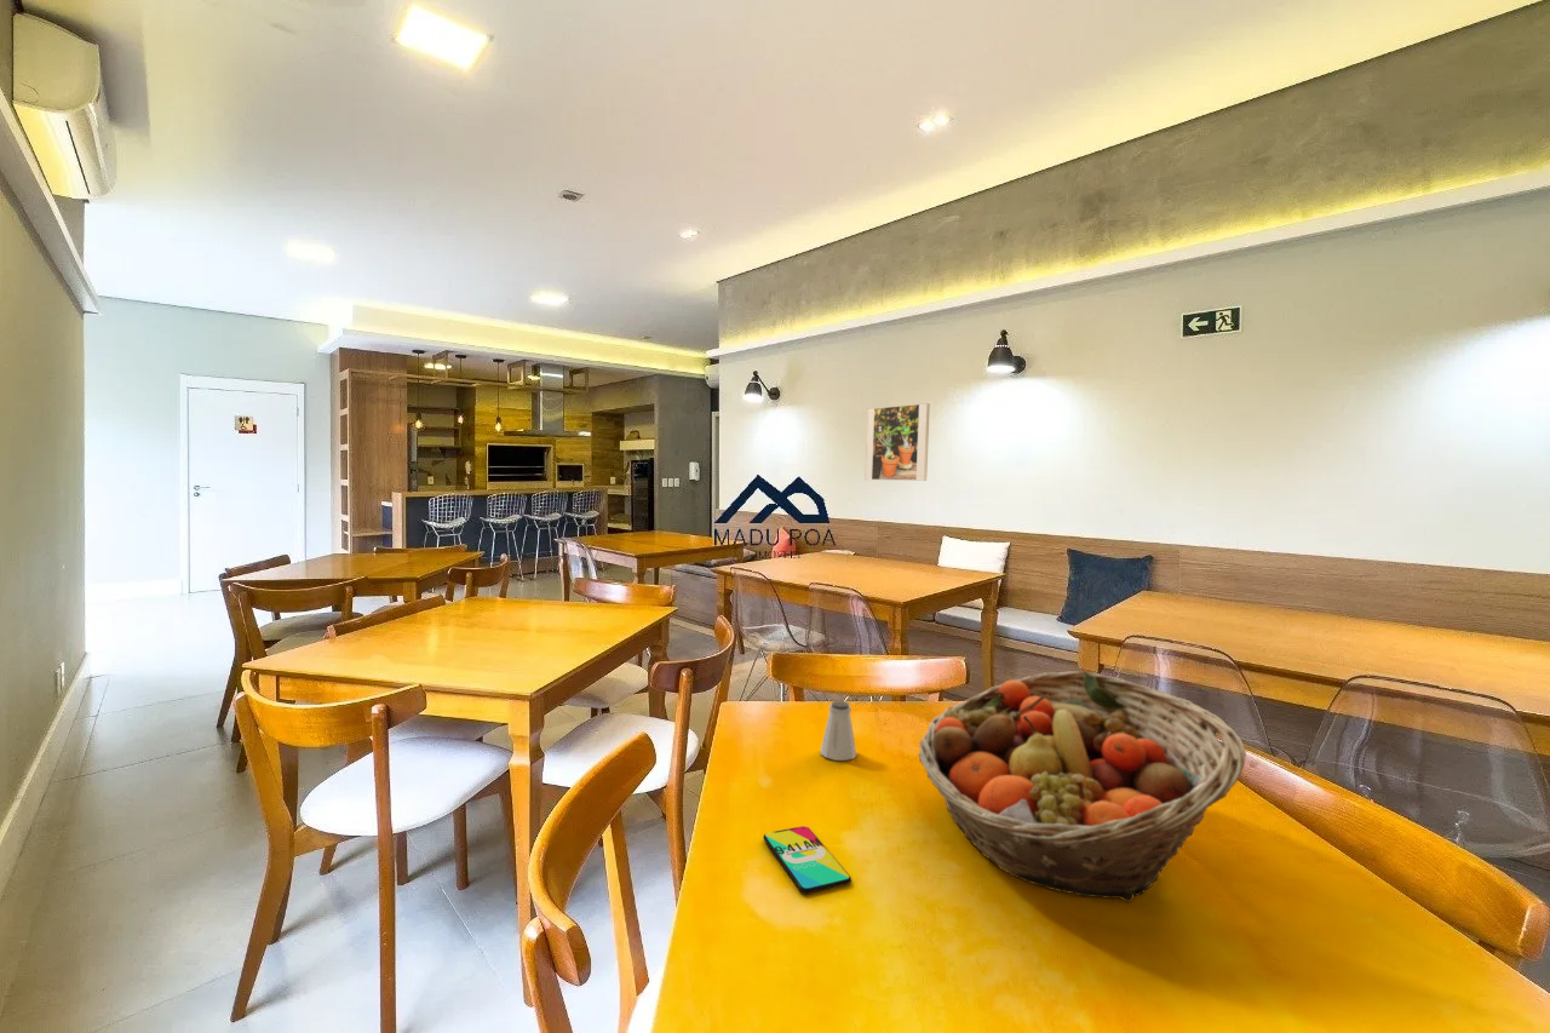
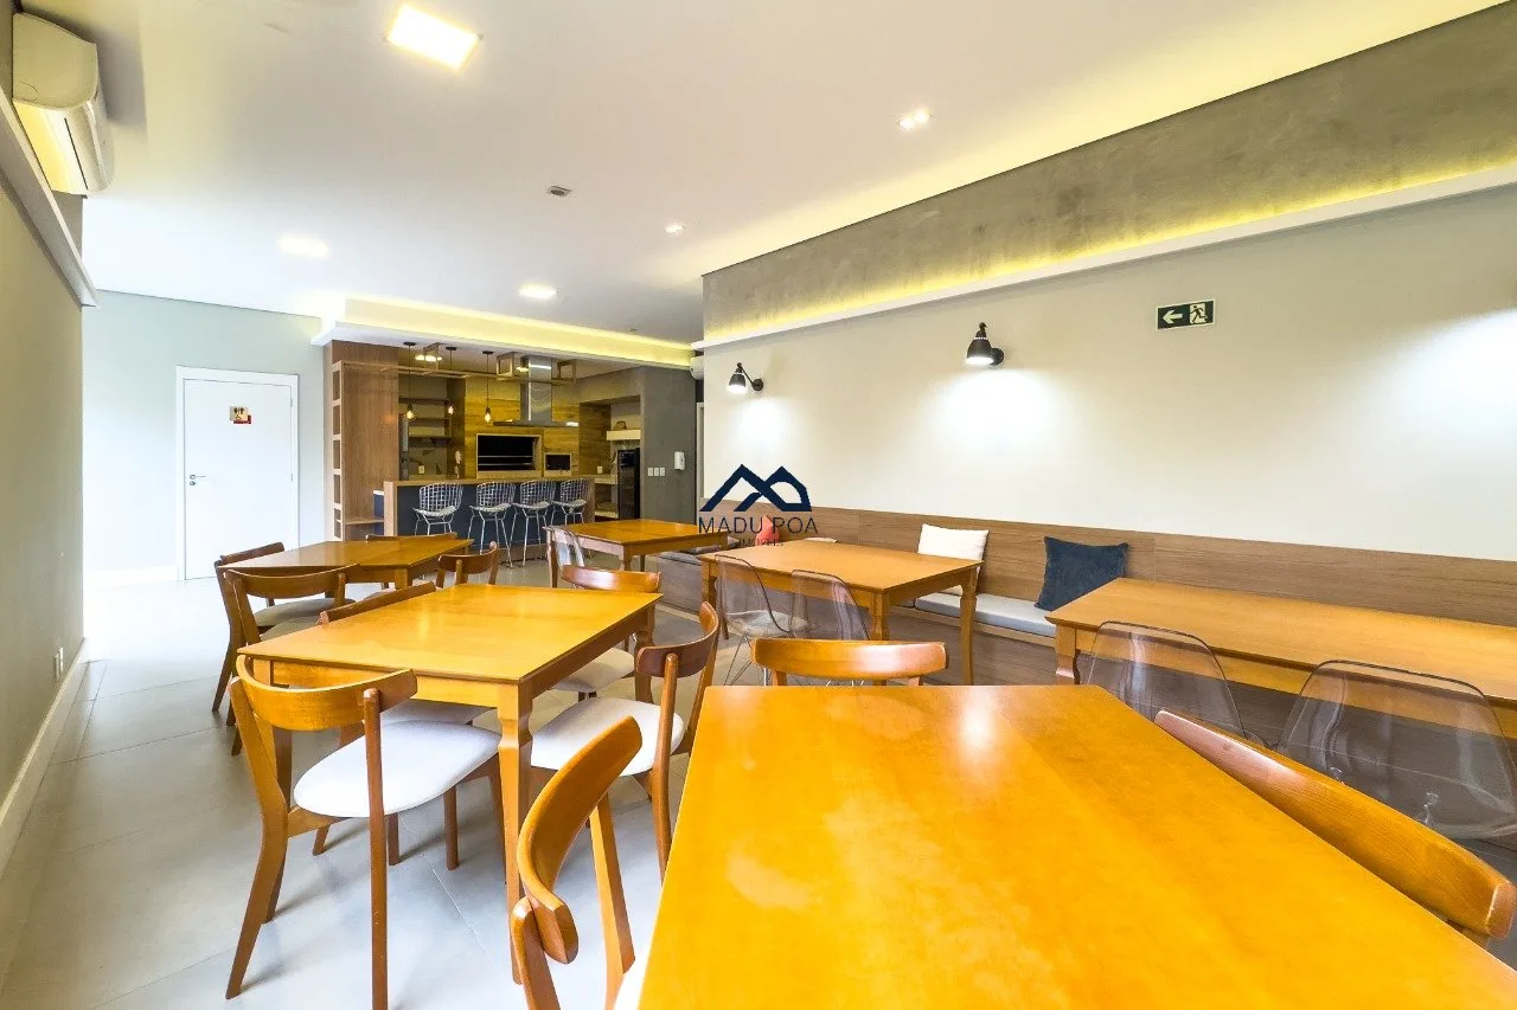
- smartphone [763,825,852,895]
- saltshaker [820,700,857,762]
- fruit basket [917,670,1247,903]
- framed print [863,402,931,482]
